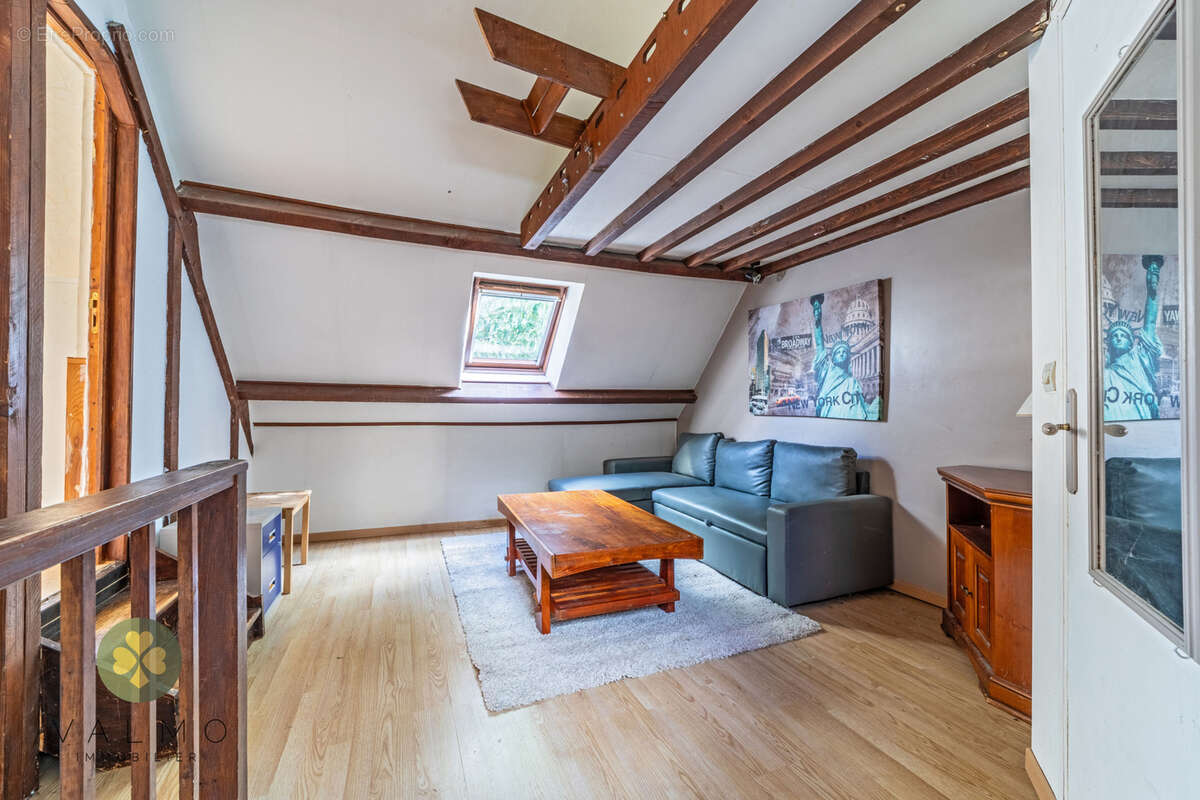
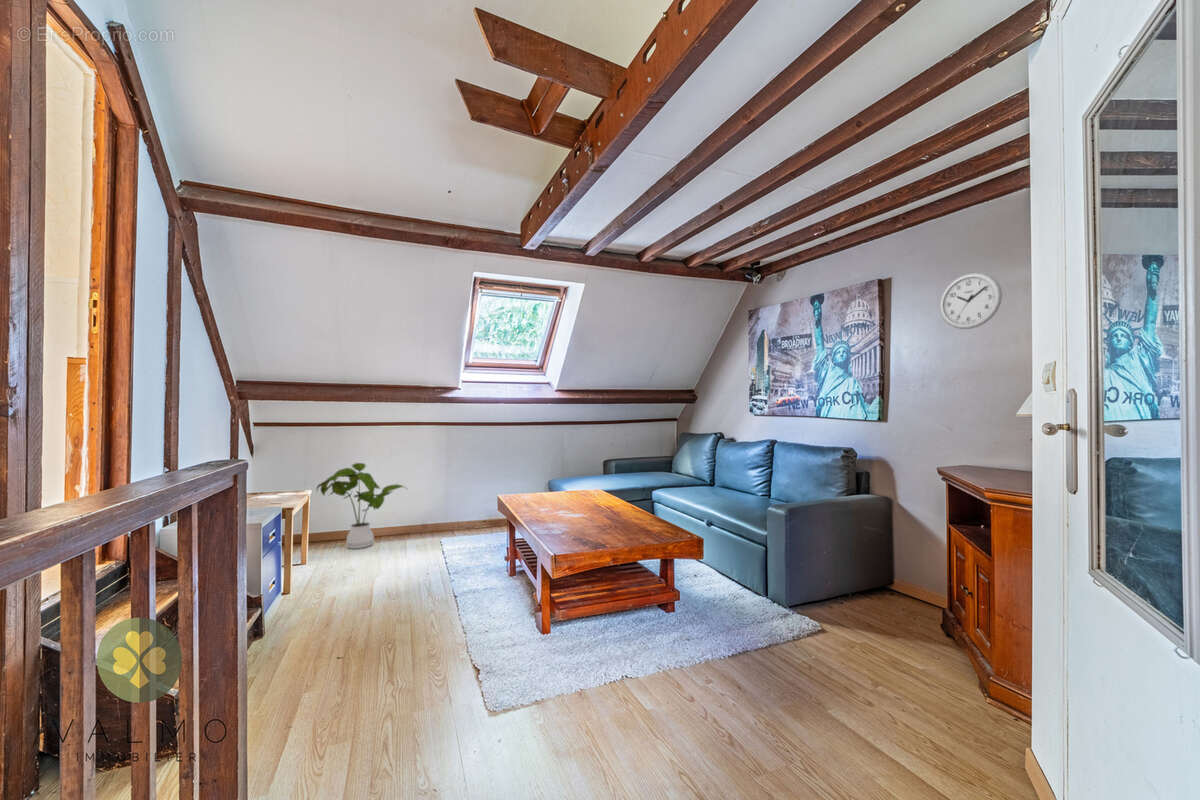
+ wall clock [939,271,1003,330]
+ house plant [315,462,408,550]
